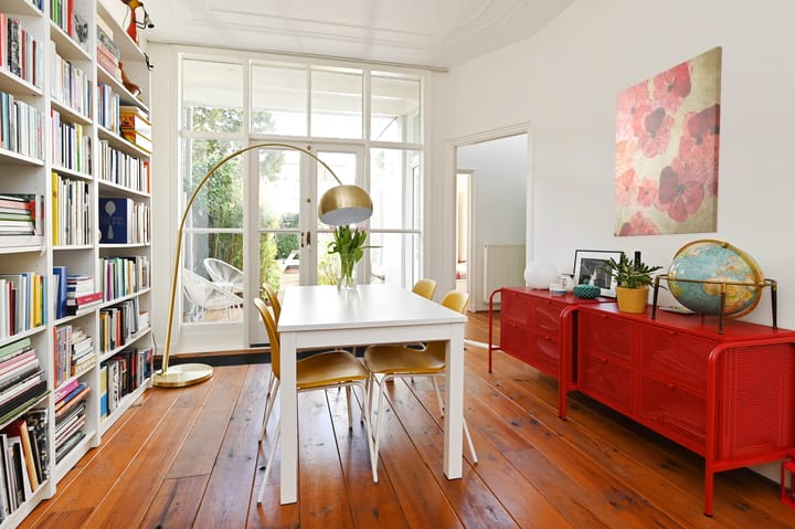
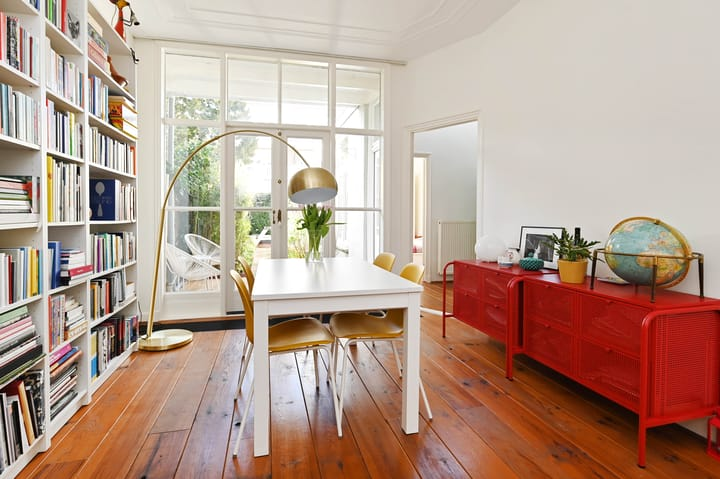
- wall art [613,45,723,237]
